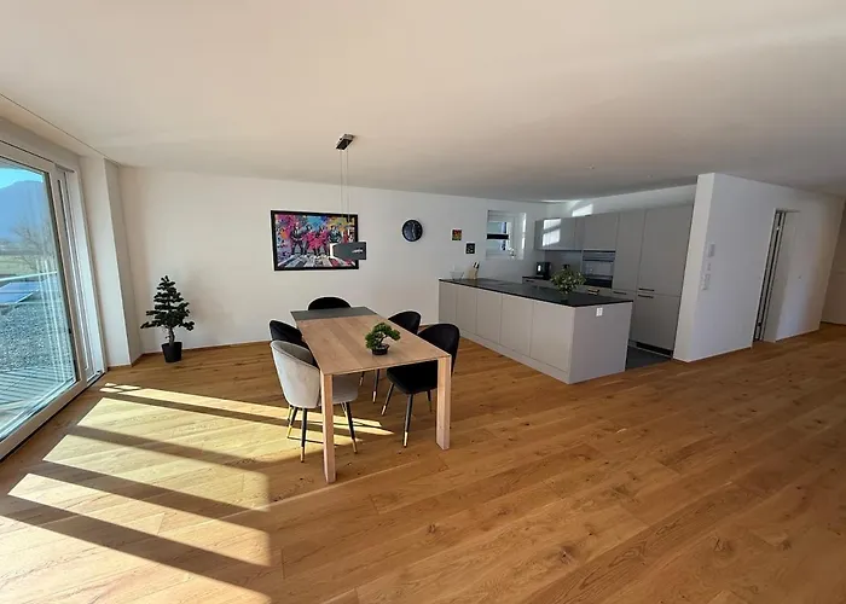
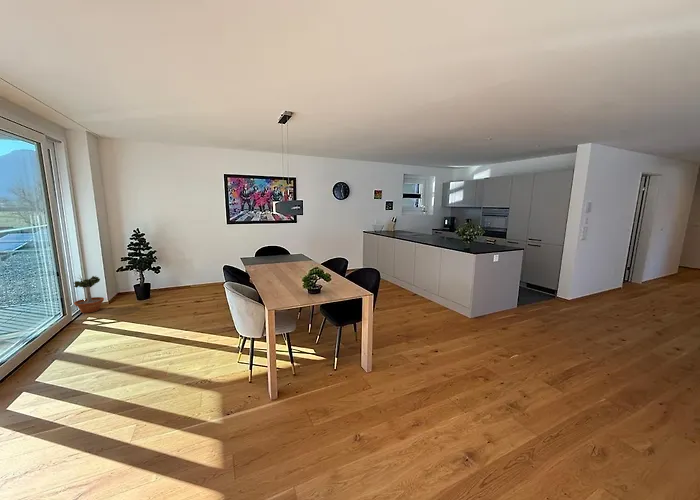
+ potted tree [72,274,105,314]
